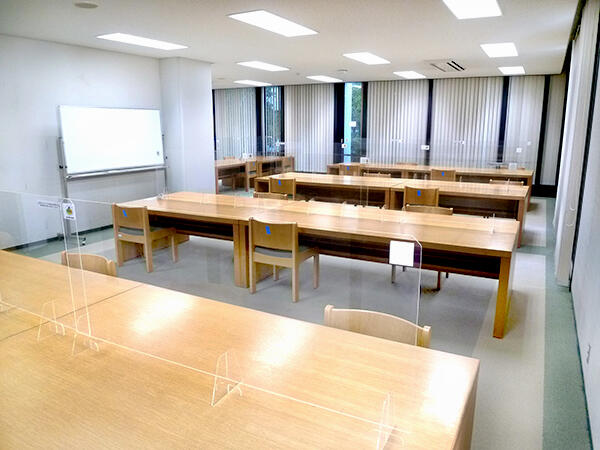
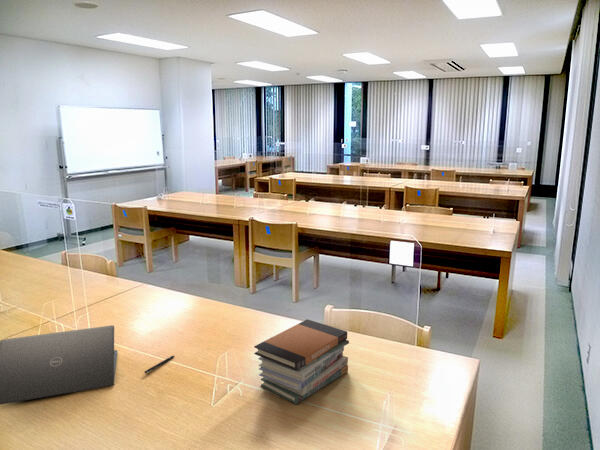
+ laptop [0,325,118,405]
+ pen [144,355,175,374]
+ book stack [253,318,350,405]
